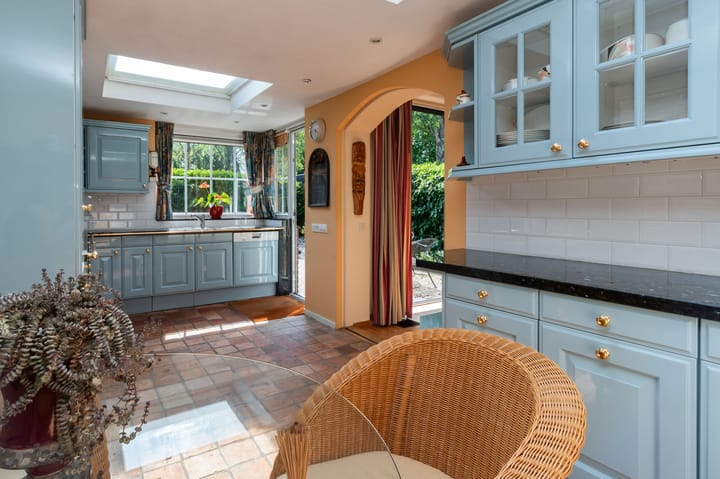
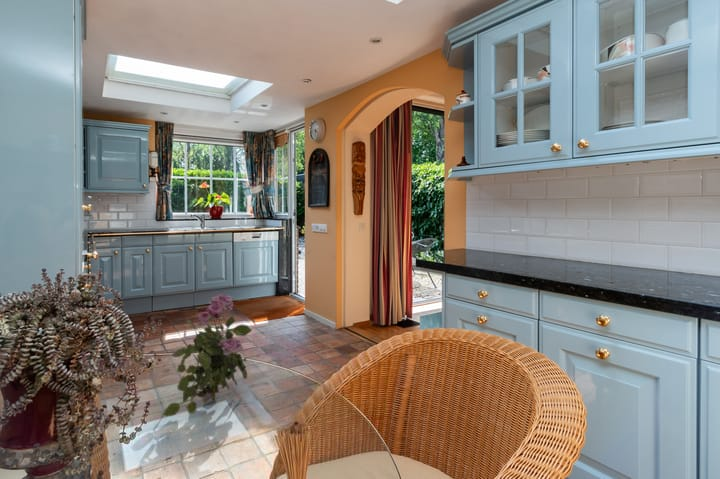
+ flower bouquet [161,294,253,417]
